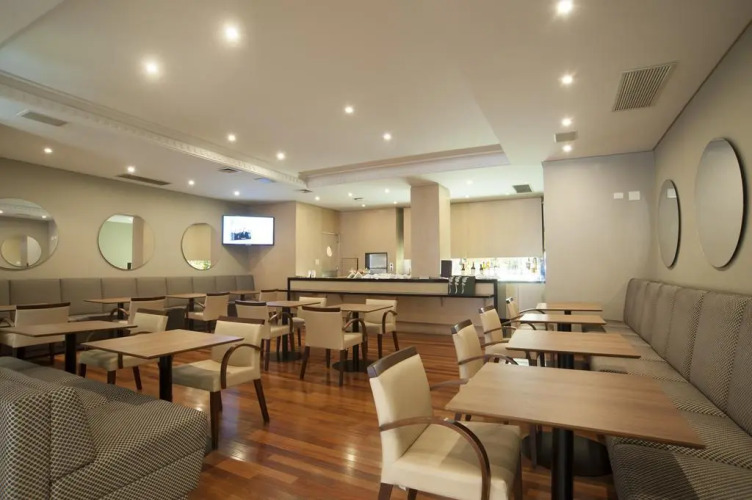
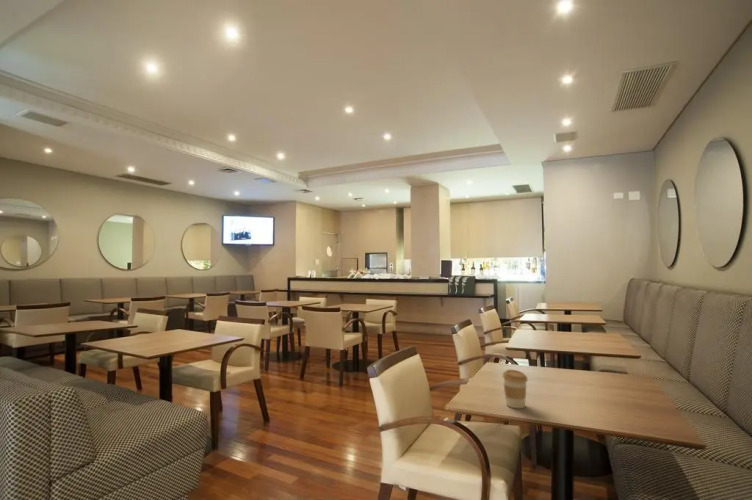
+ coffee cup [502,369,529,409]
